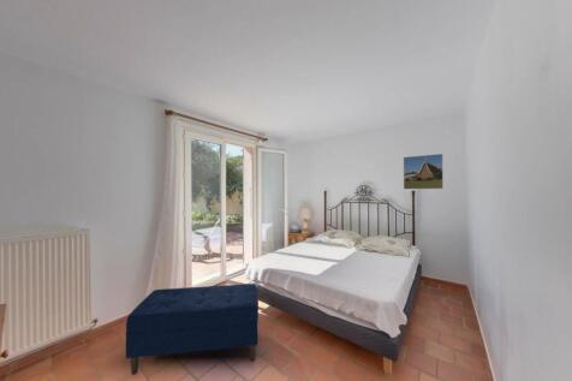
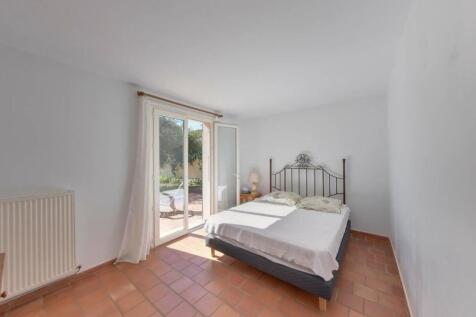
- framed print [403,153,445,190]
- bench [125,282,260,376]
